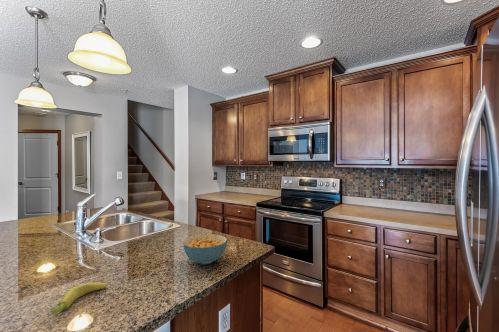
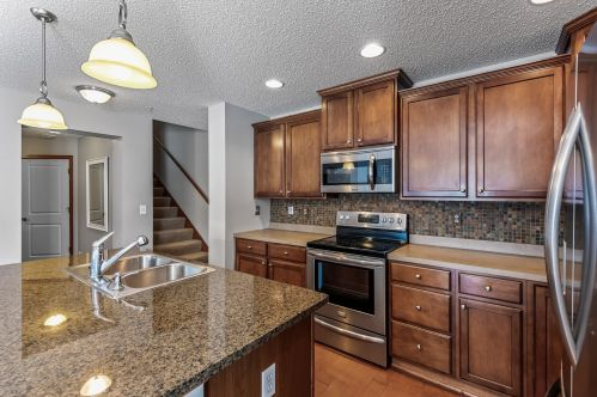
- banana [51,281,108,314]
- cereal bowl [182,233,228,266]
